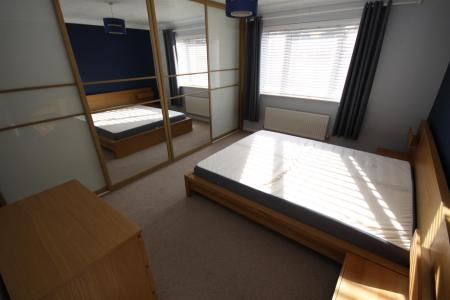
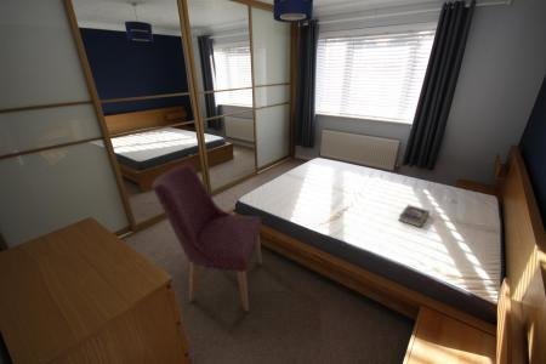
+ chair [150,163,262,313]
+ book [397,204,431,228]
